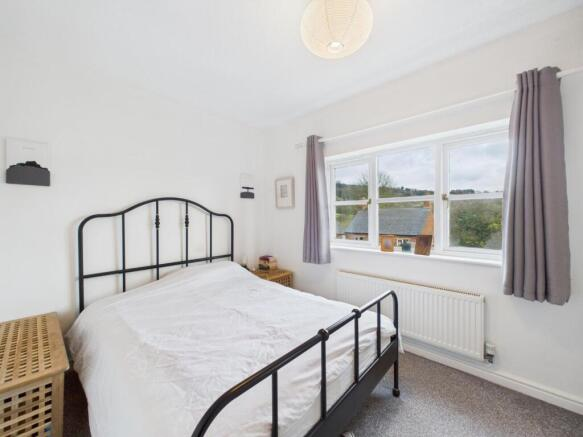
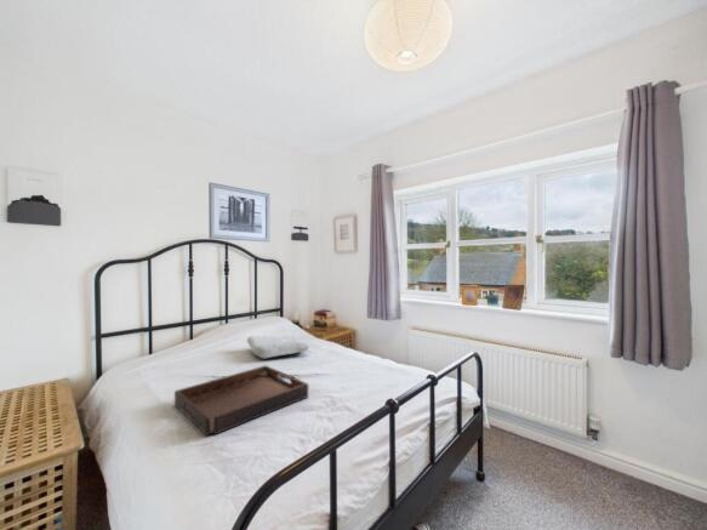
+ soap bar [246,335,310,359]
+ wall art [207,181,270,243]
+ serving tray [173,365,309,437]
